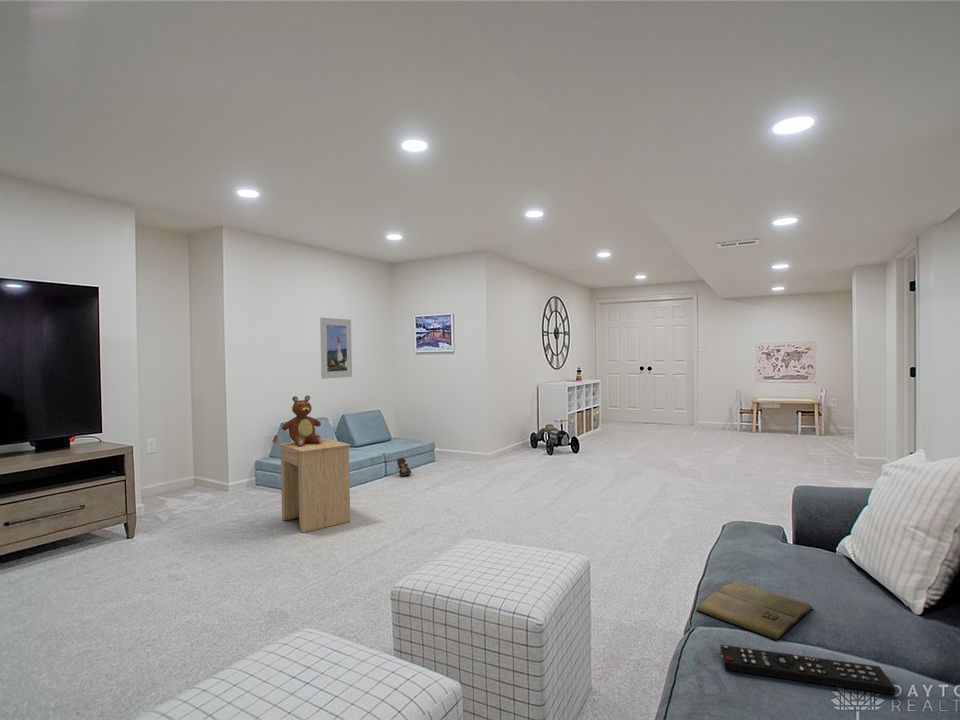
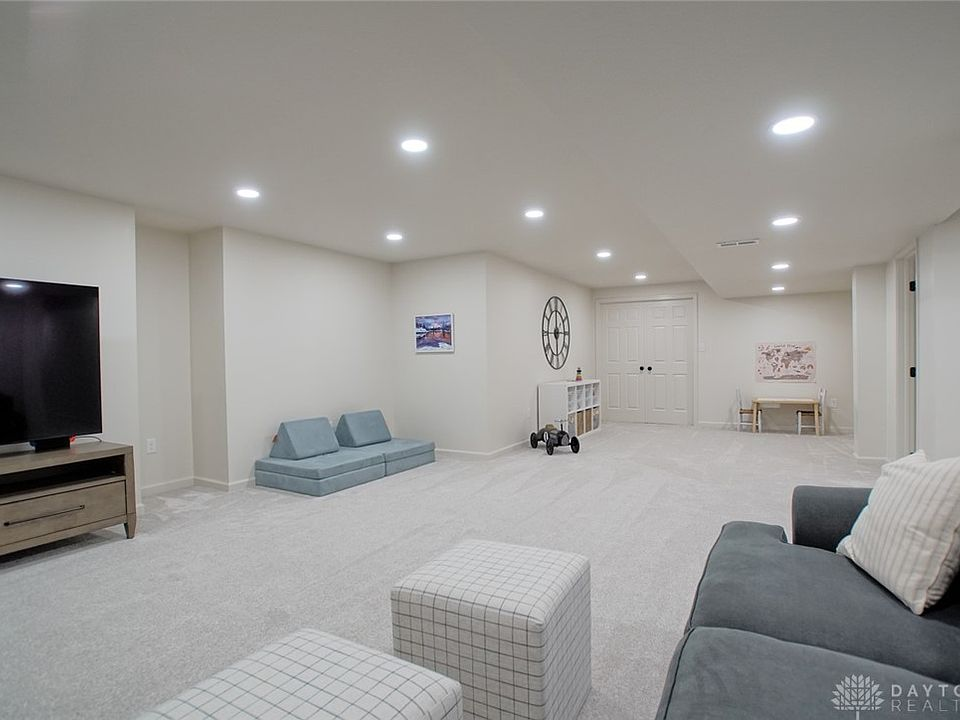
- book [695,580,814,641]
- remote control [719,644,896,696]
- side table [278,437,351,533]
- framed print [319,317,353,380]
- plush toy [395,456,413,477]
- teddy bear [281,395,323,446]
